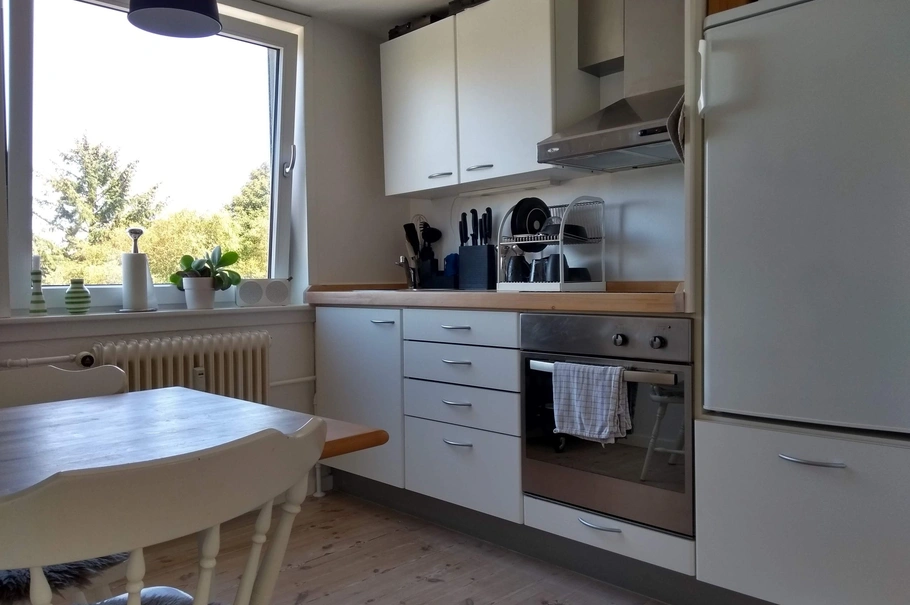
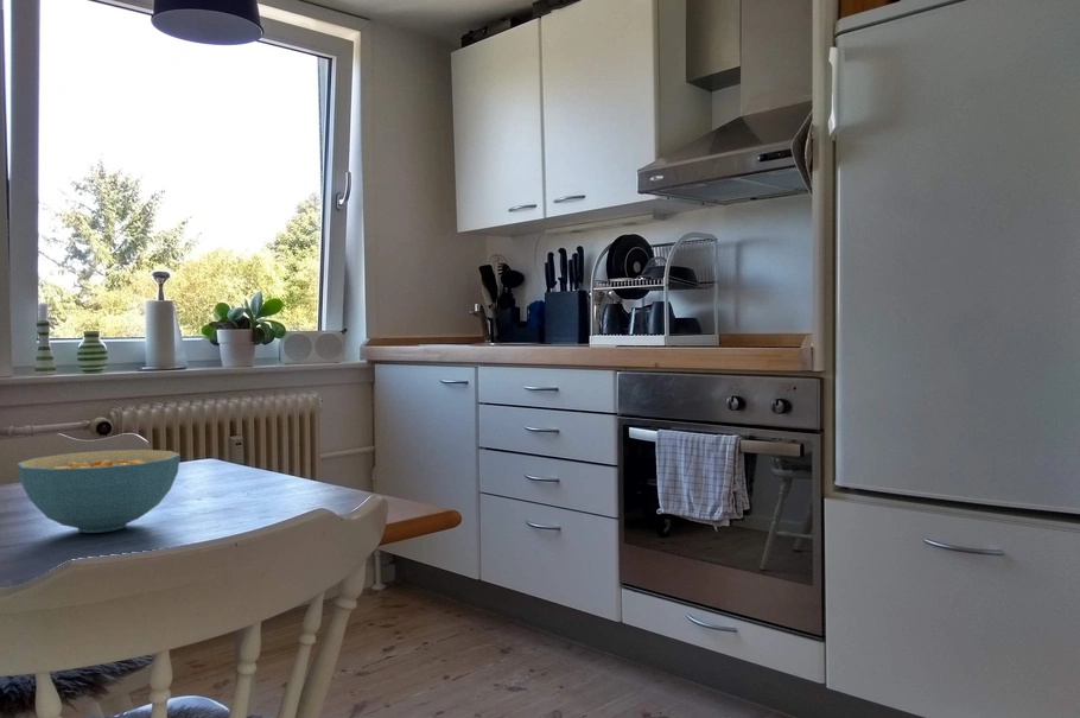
+ cereal bowl [17,449,182,534]
